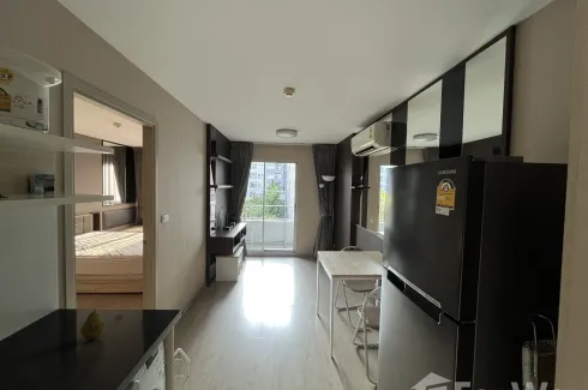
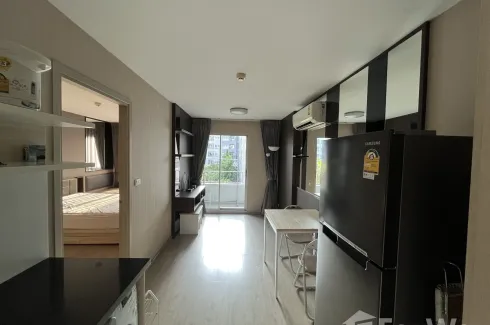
- fruit [79,307,106,341]
